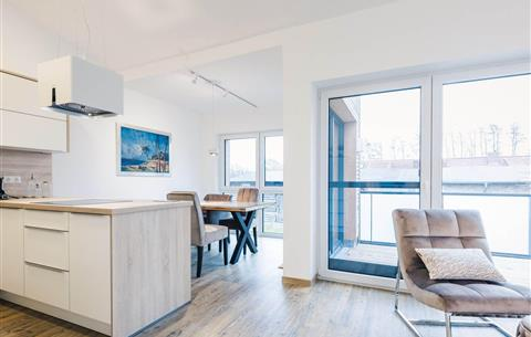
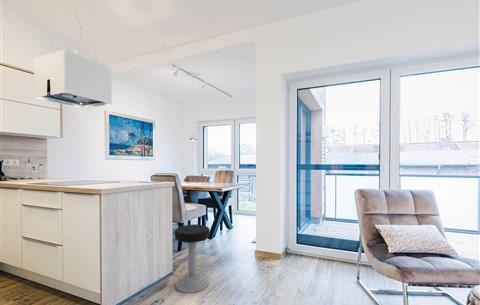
+ stool [174,223,211,294]
